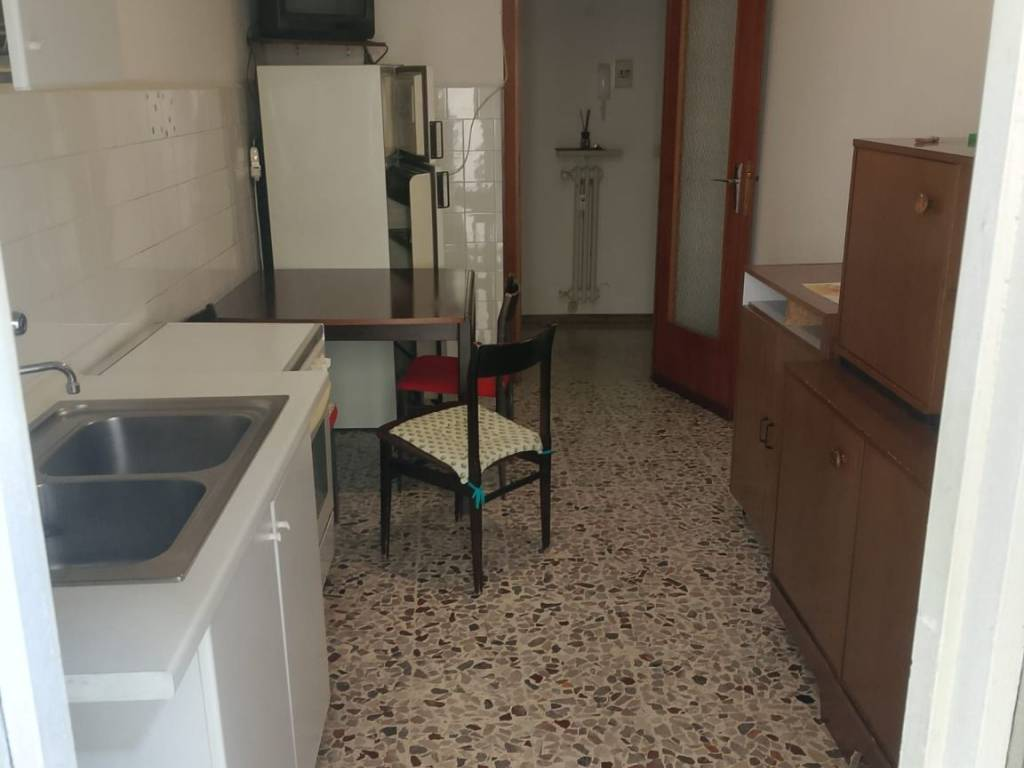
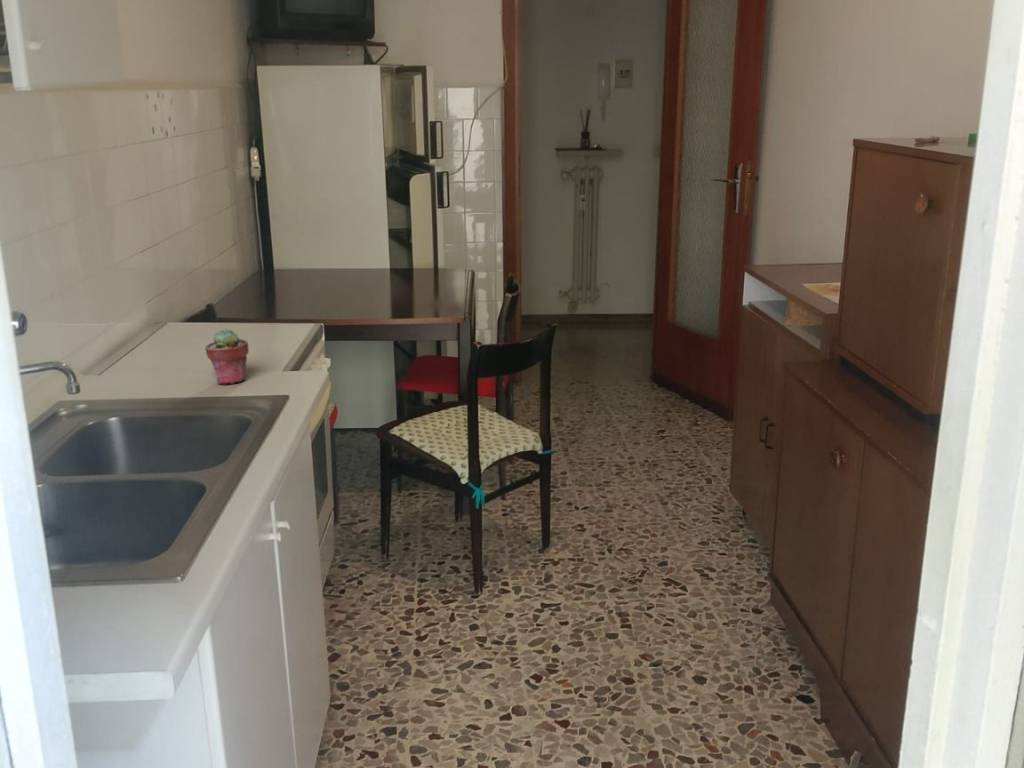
+ potted succulent [204,328,250,385]
